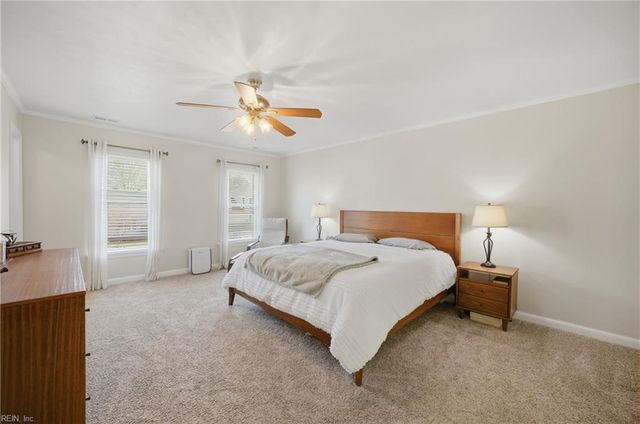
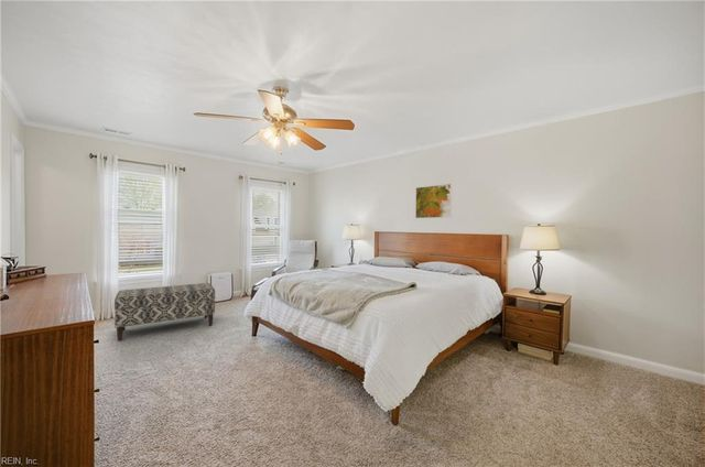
+ bench [113,282,216,341]
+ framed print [414,183,453,219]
